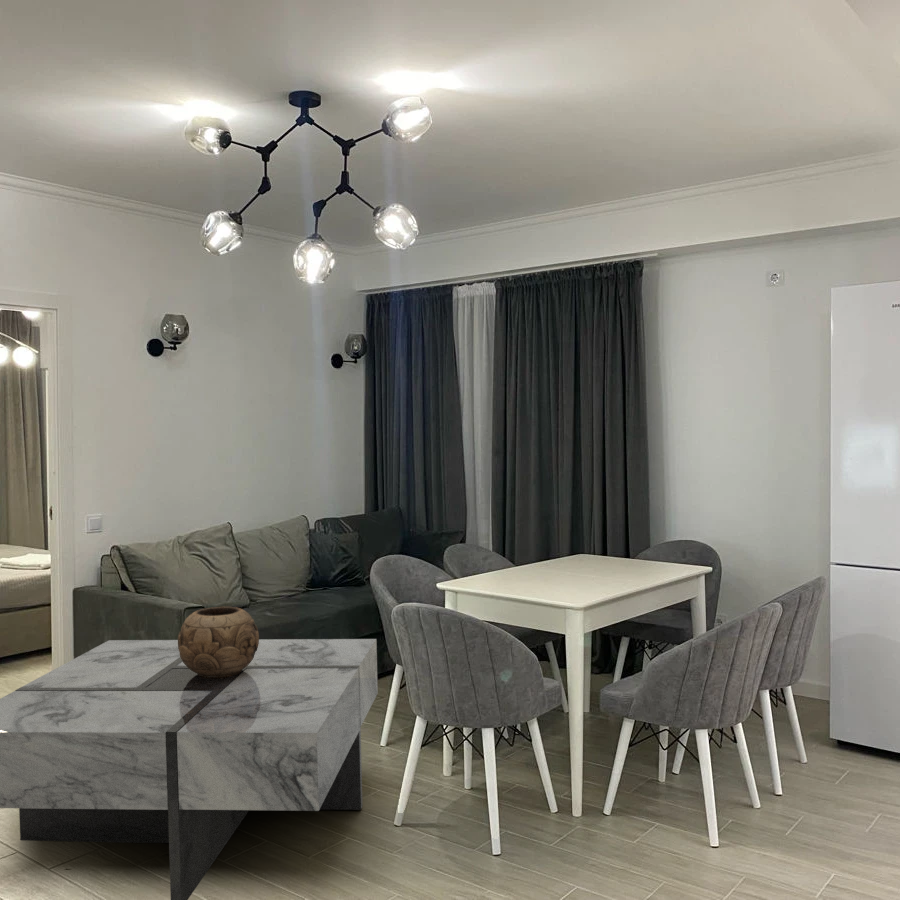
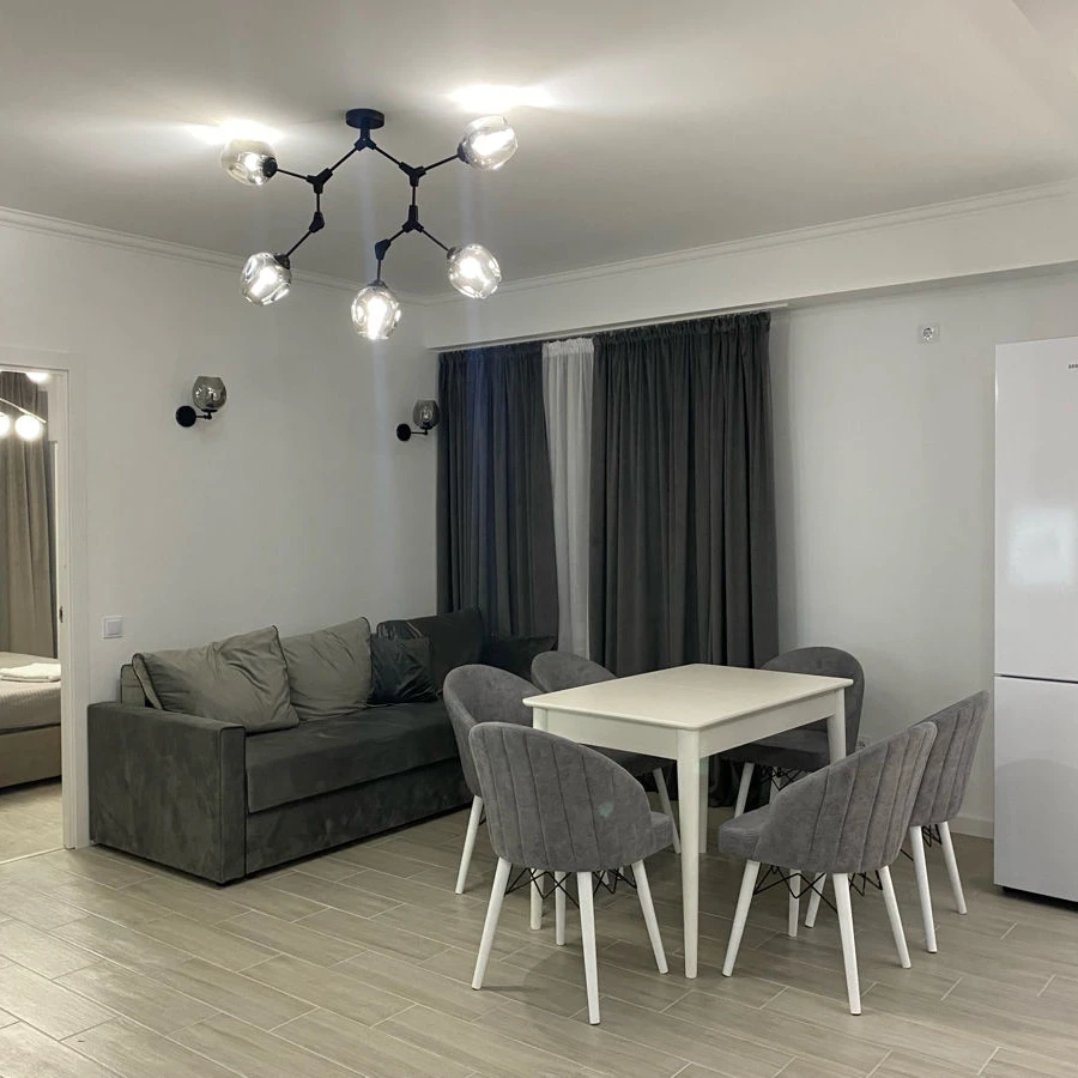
- decorative bowl [177,606,260,677]
- coffee table [0,638,379,900]
